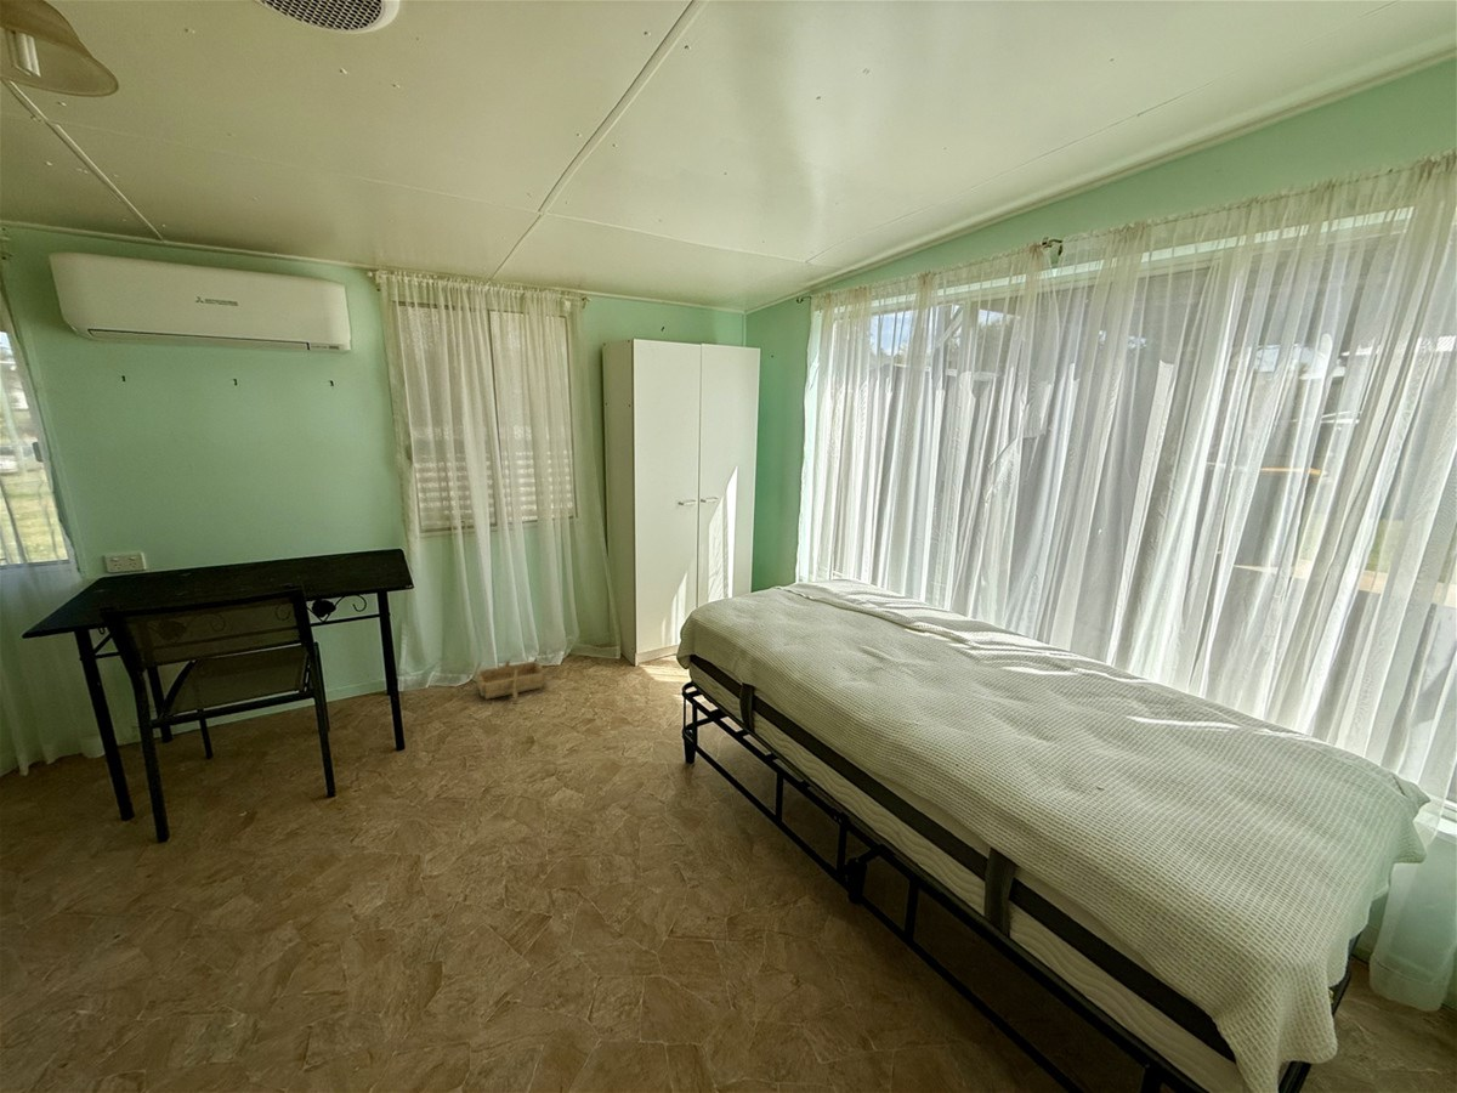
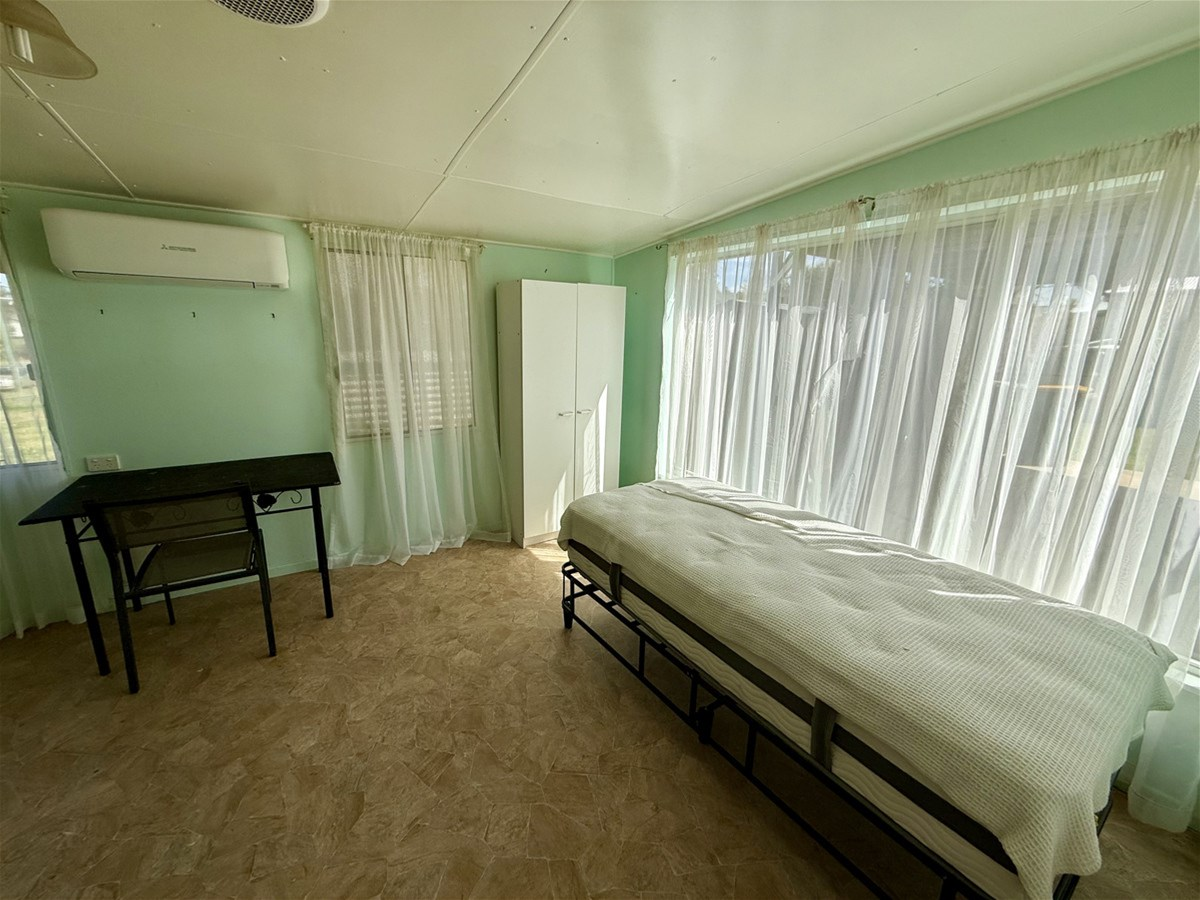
- wooden boat [475,658,546,703]
